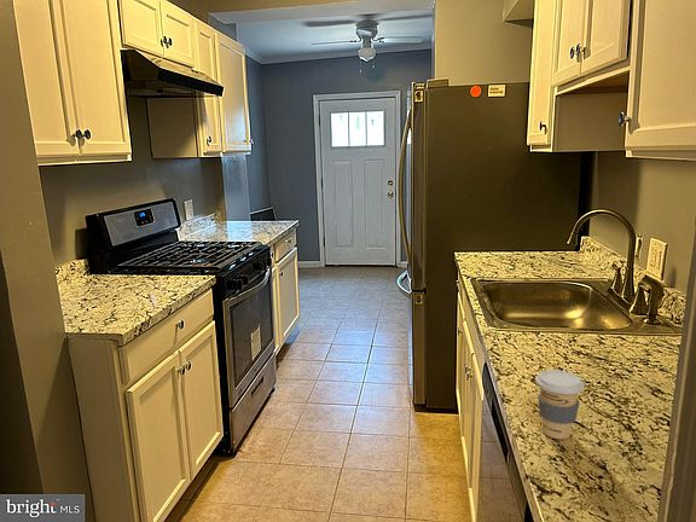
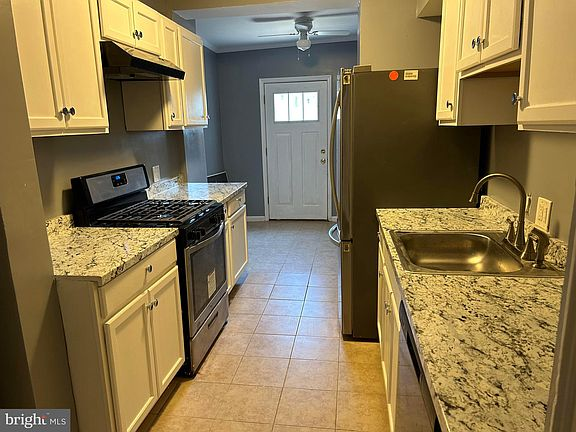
- coffee cup [535,369,585,440]
